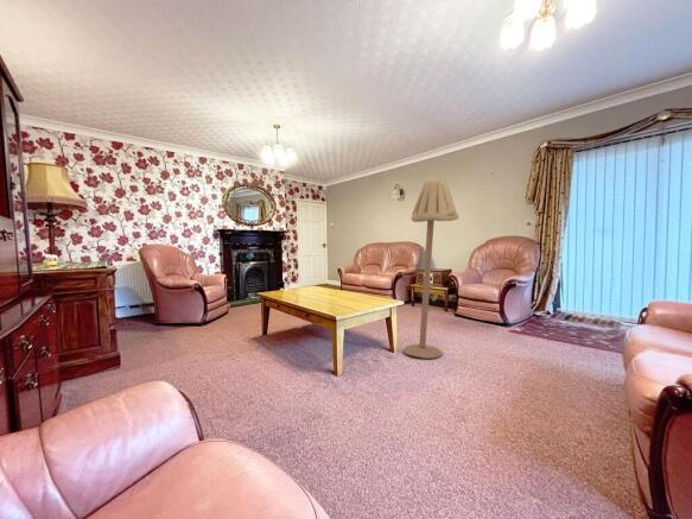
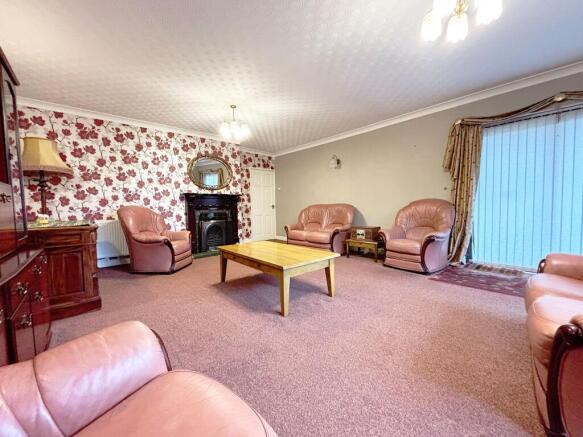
- floor lamp [402,179,461,360]
